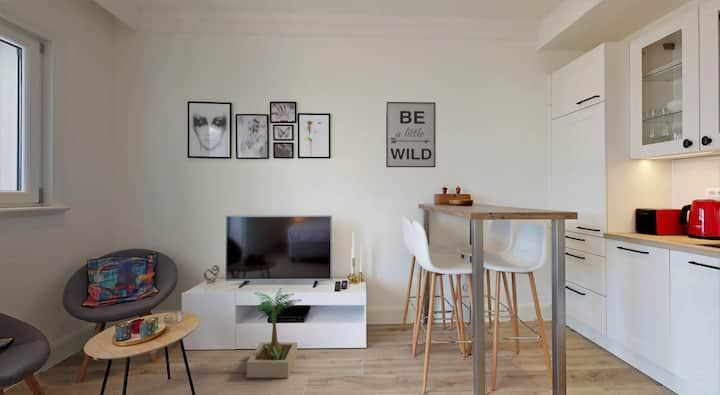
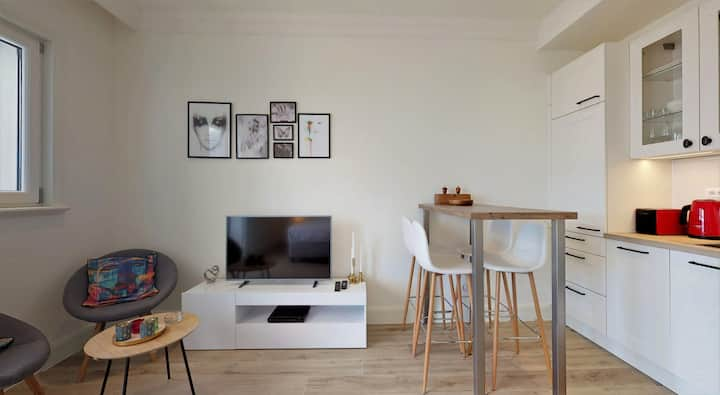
- potted plant [246,287,303,379]
- wall art [385,101,437,168]
